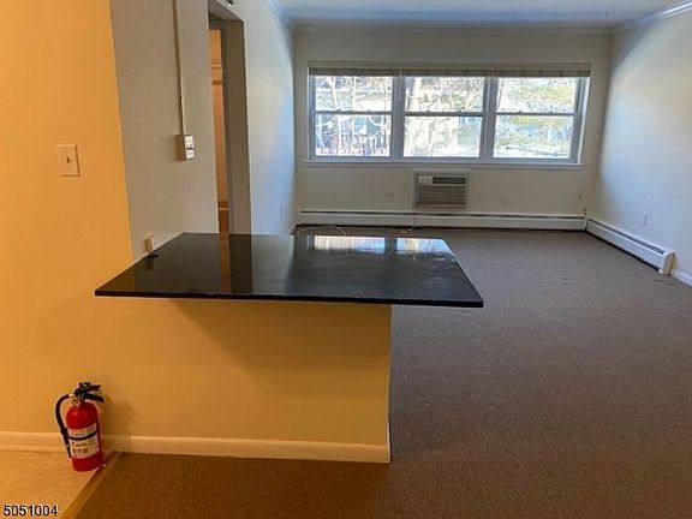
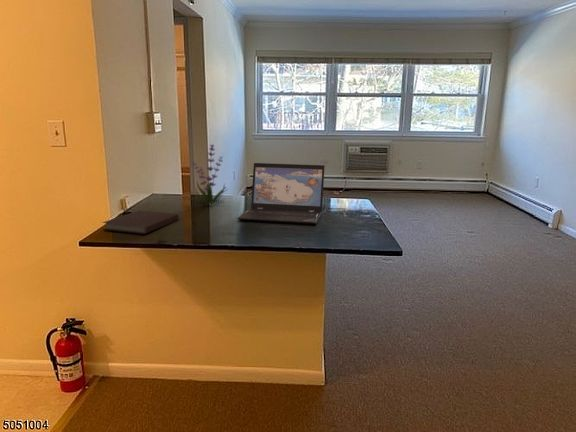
+ notebook [101,209,180,235]
+ laptop [236,162,326,225]
+ plant [189,143,228,205]
